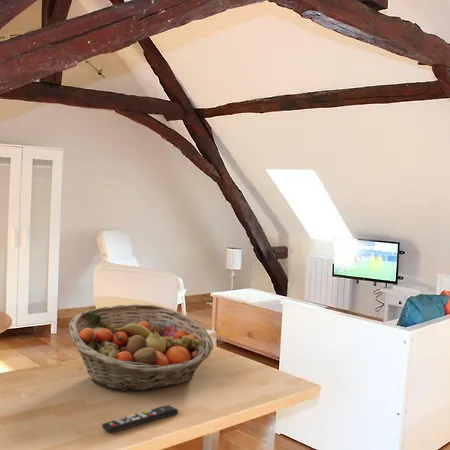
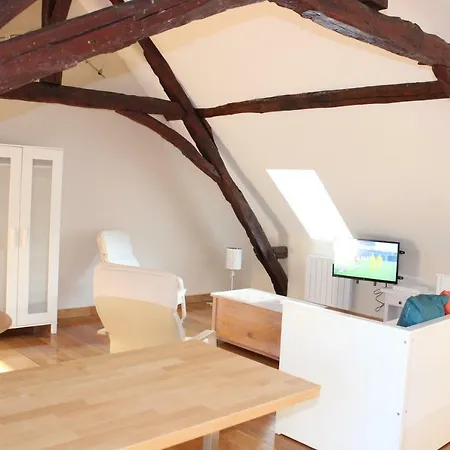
- fruit basket [68,303,214,392]
- remote control [101,404,179,434]
